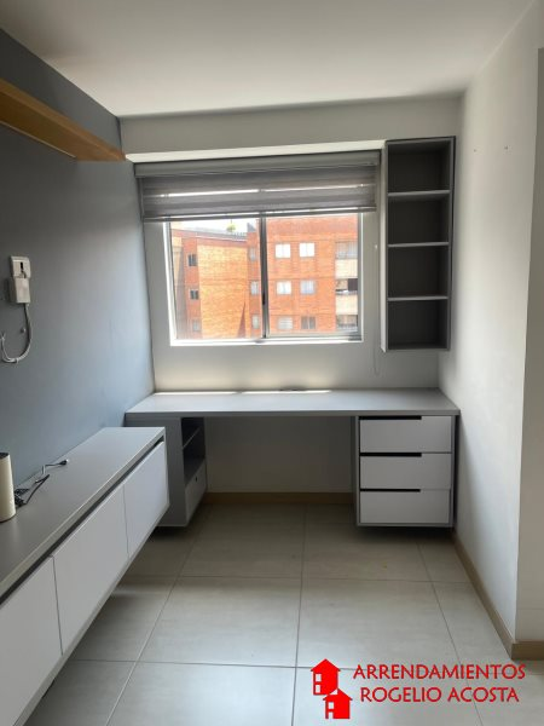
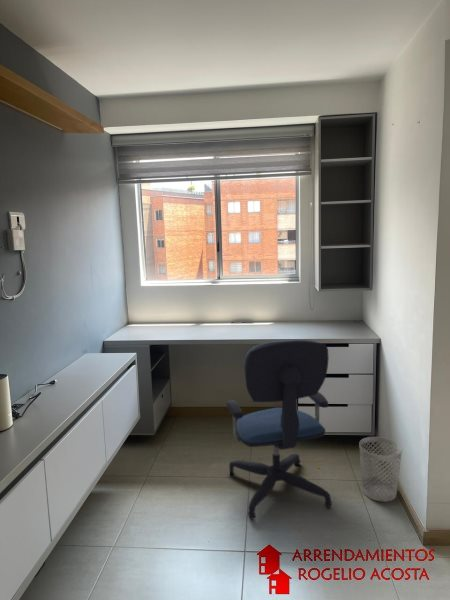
+ office chair [225,339,333,520]
+ wastebasket [358,436,403,503]
